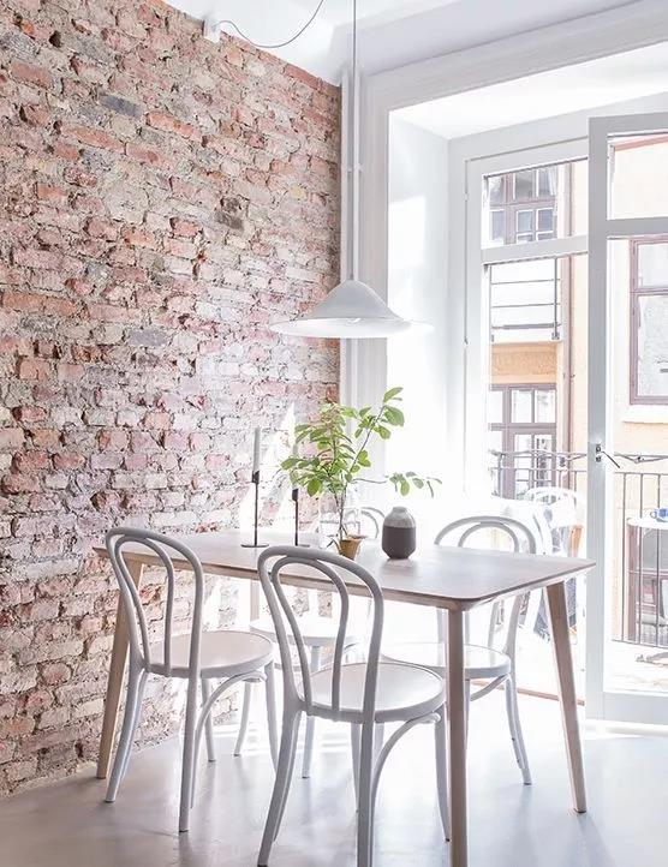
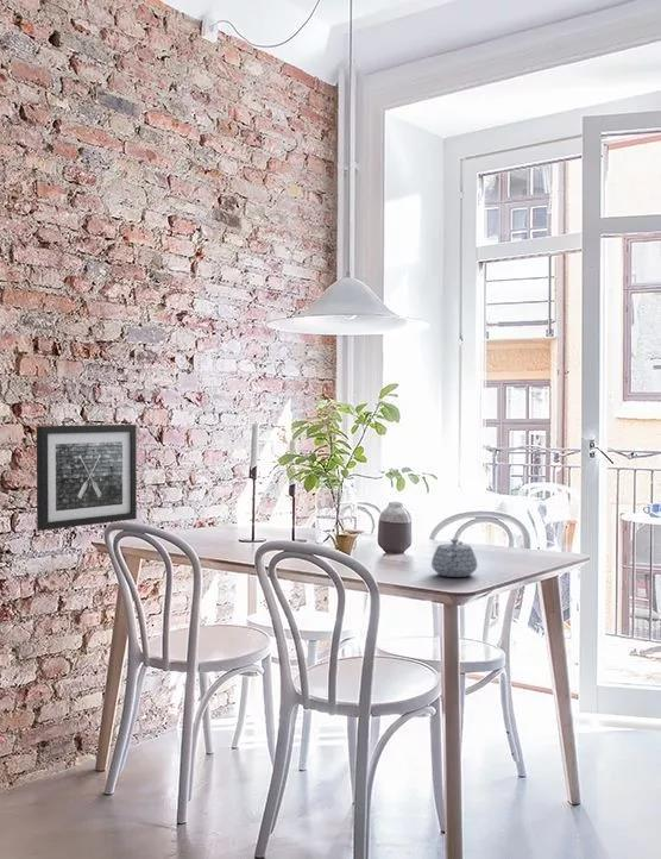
+ wall art [36,424,138,532]
+ teapot [430,538,478,578]
